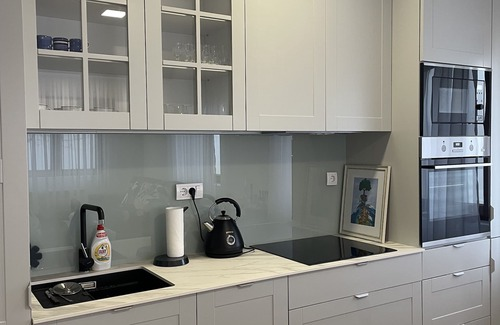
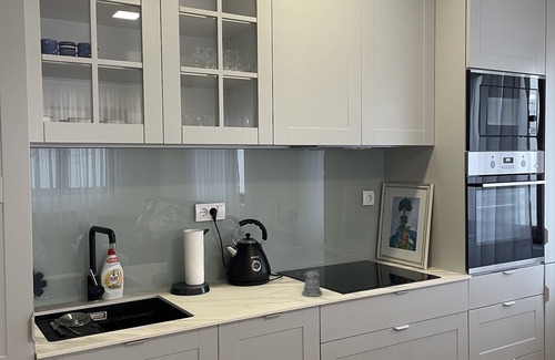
+ pepper shaker [294,269,323,298]
